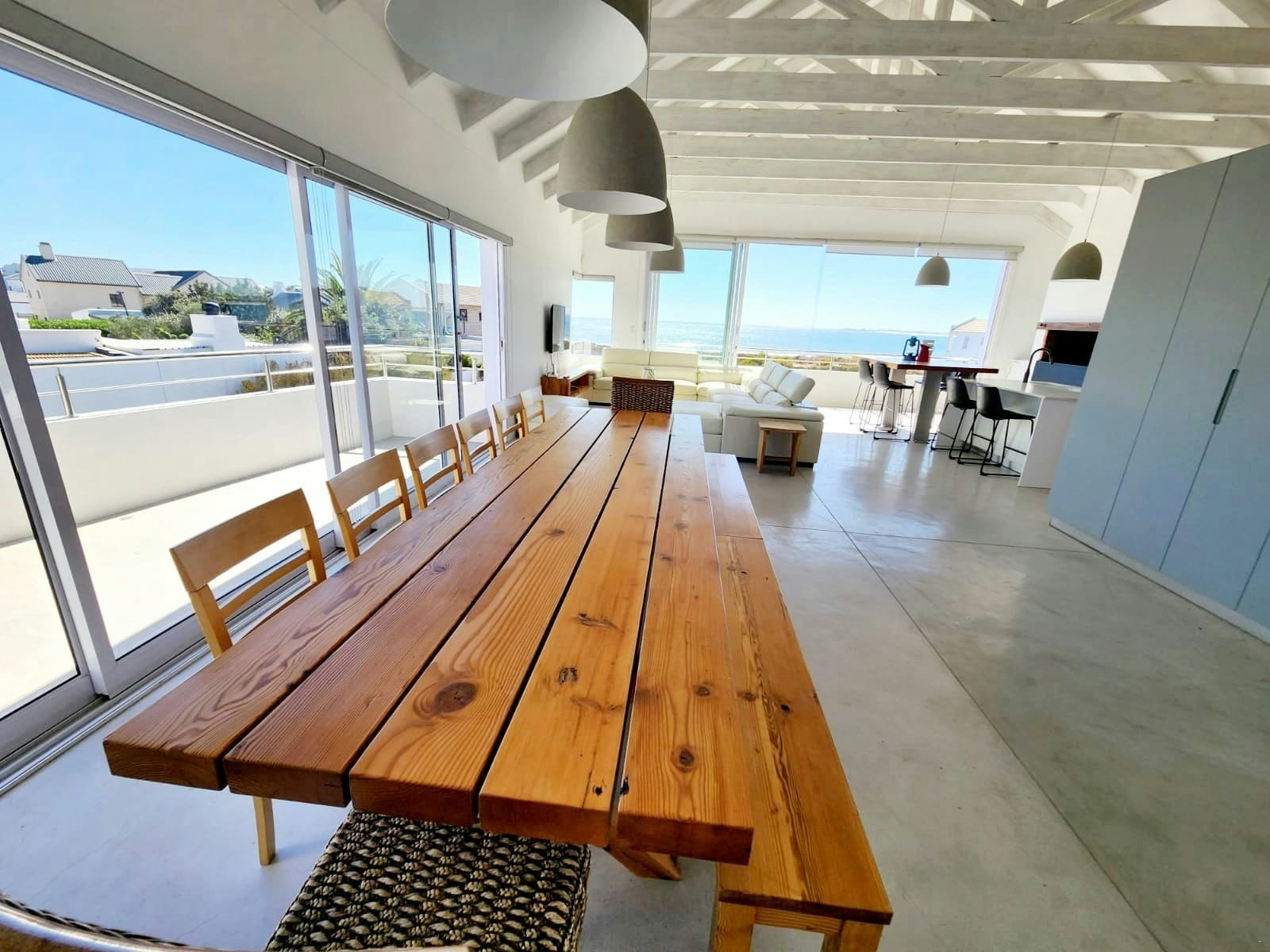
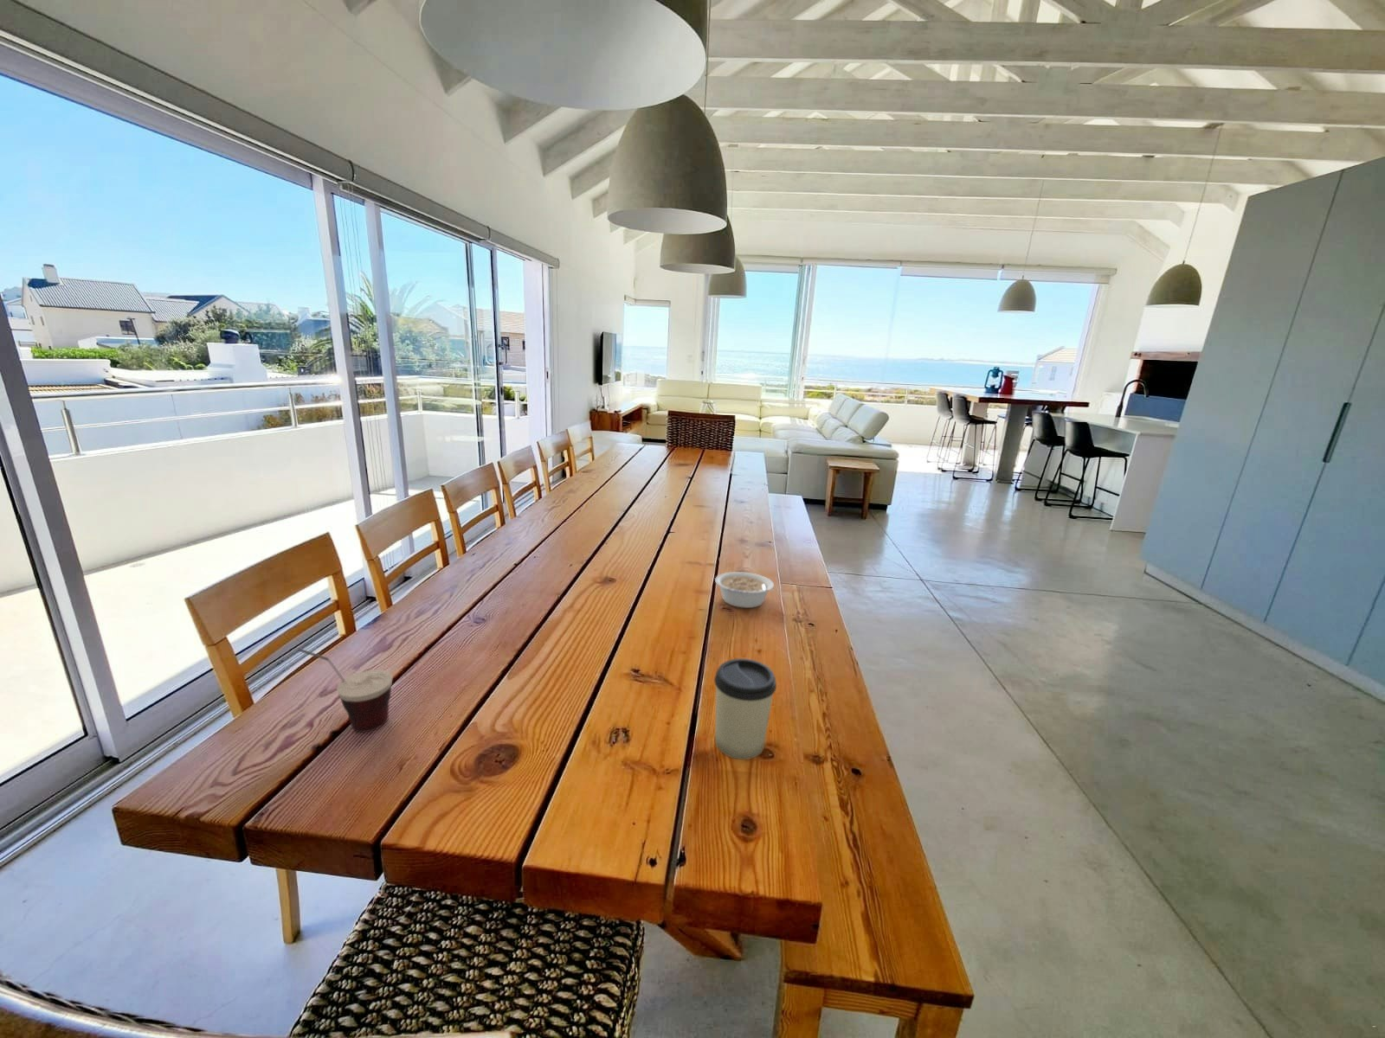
+ legume [714,571,780,609]
+ cup [713,657,778,760]
+ cup [297,648,393,733]
